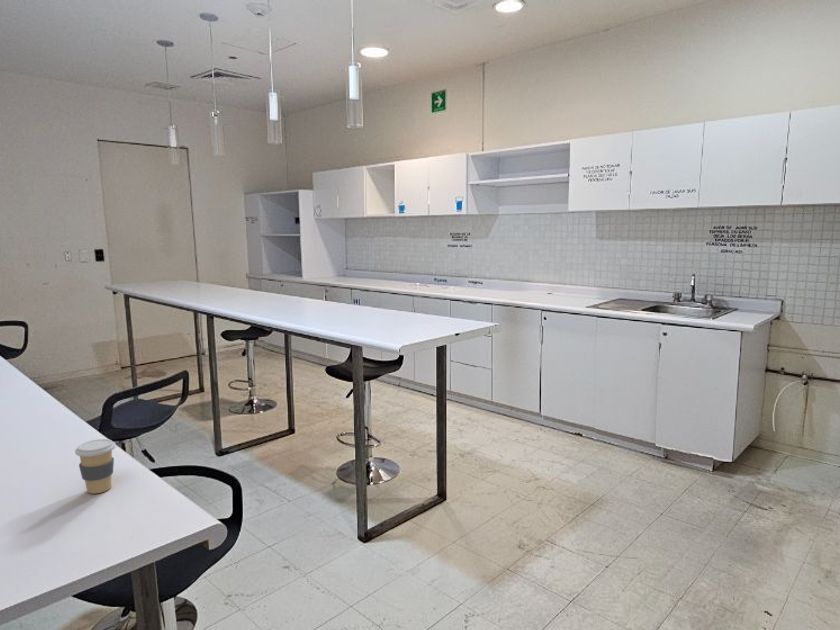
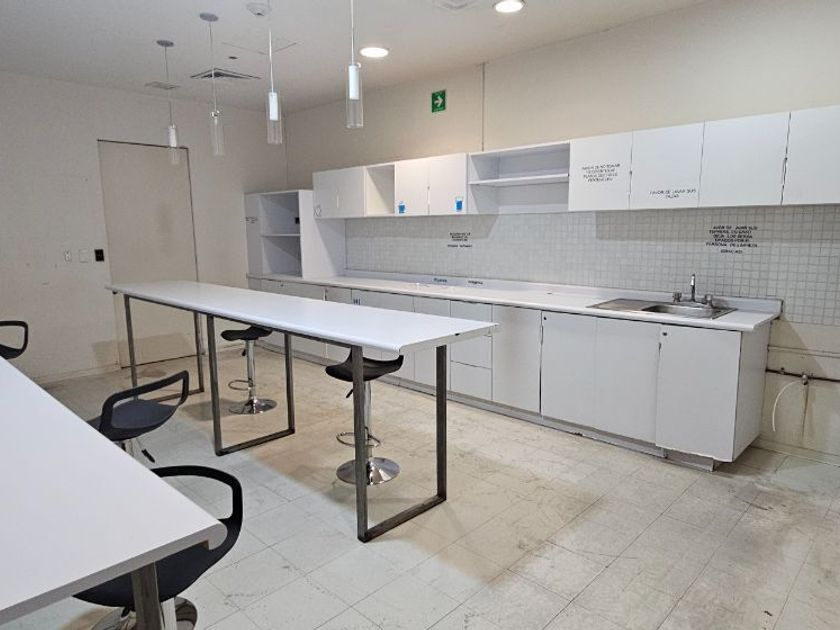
- coffee cup [74,438,117,495]
